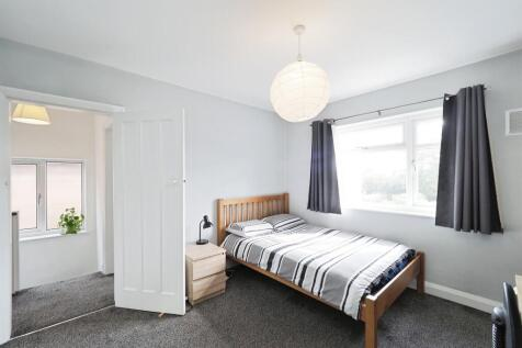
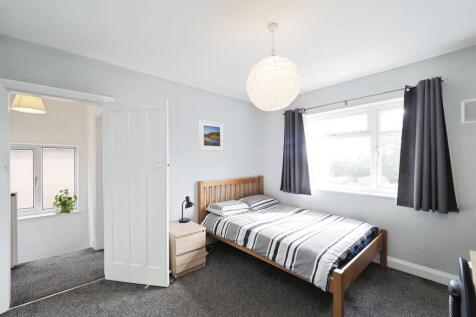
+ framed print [198,119,225,152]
